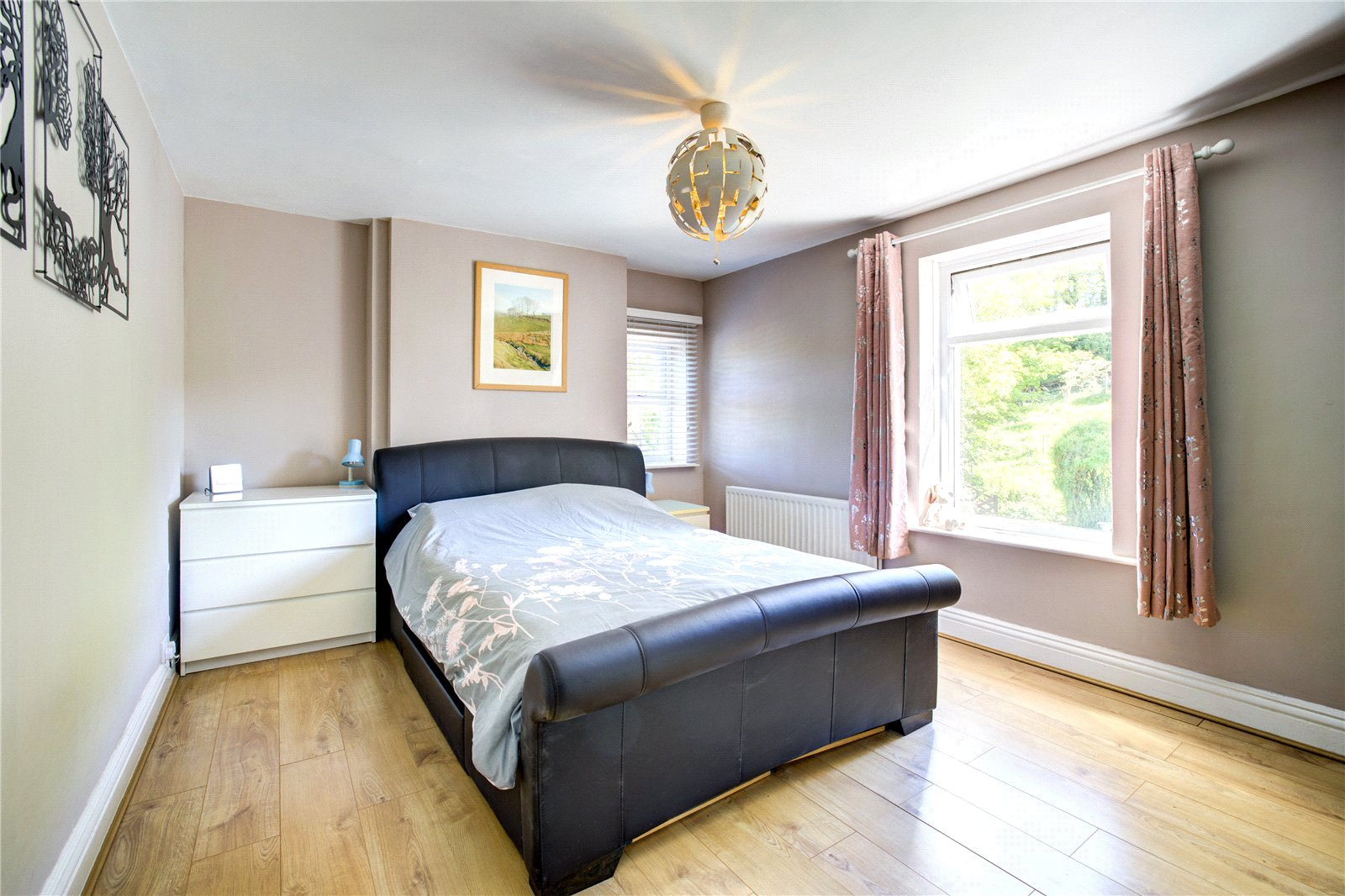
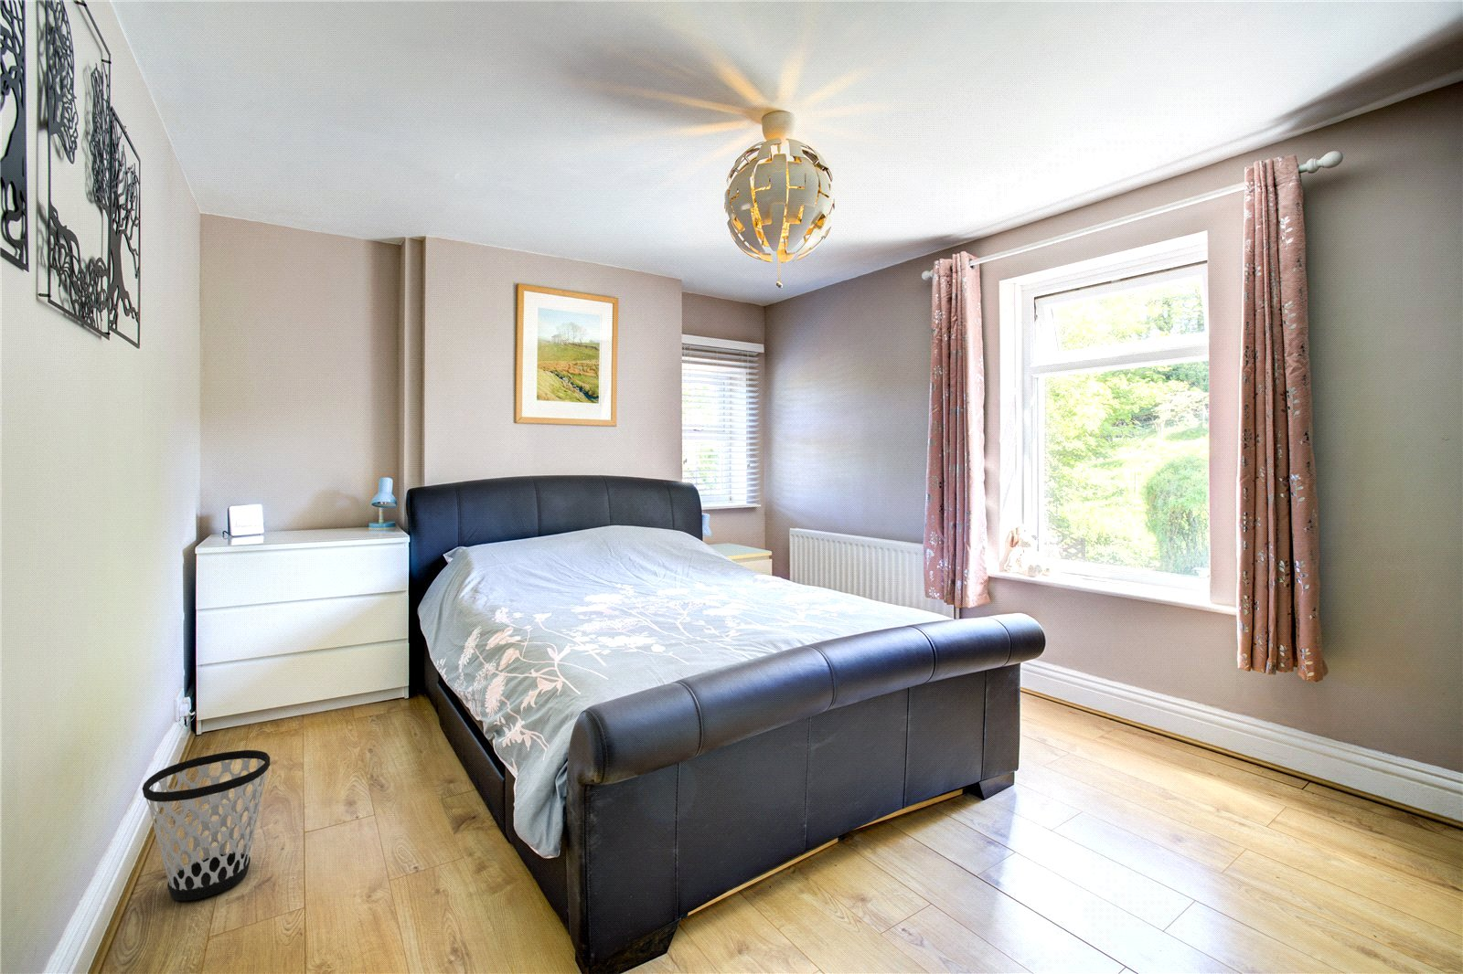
+ wastebasket [141,749,271,902]
